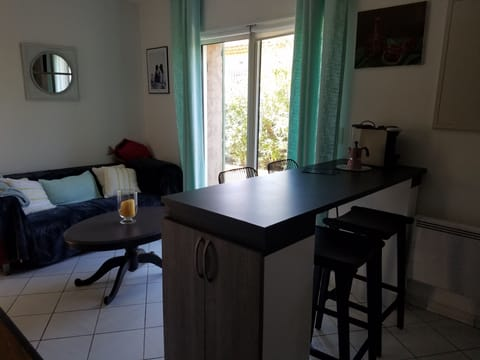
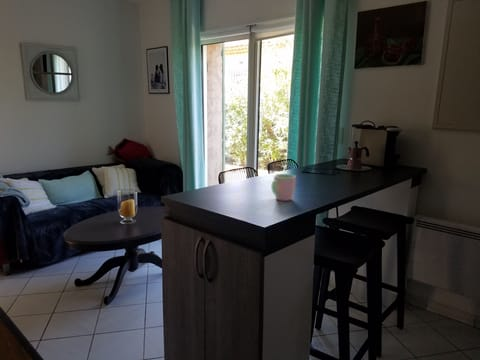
+ cup [270,173,297,202]
